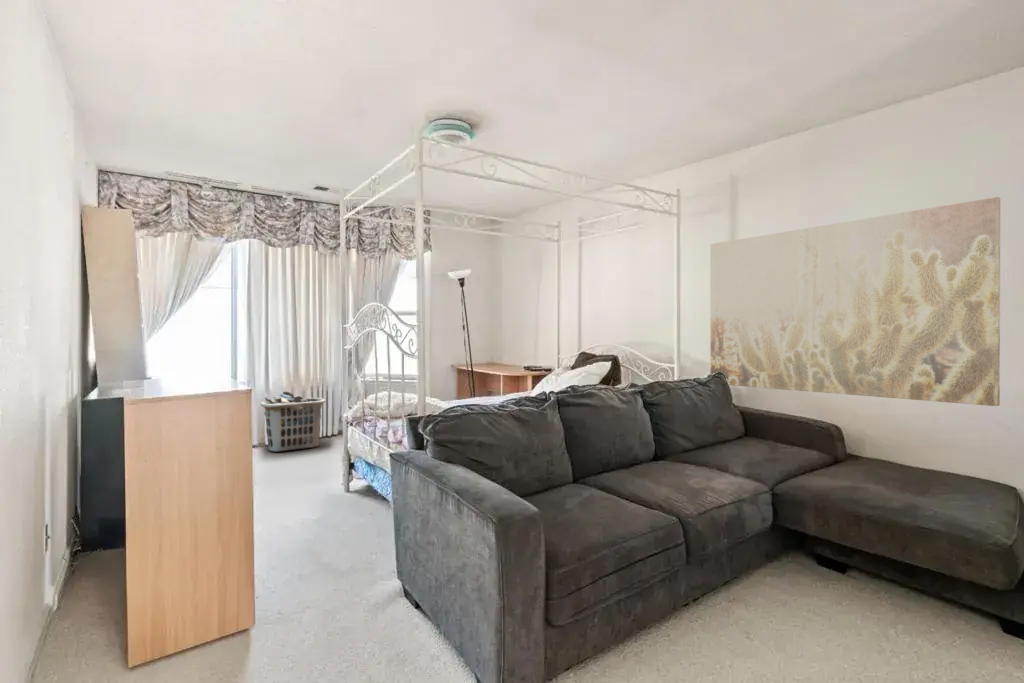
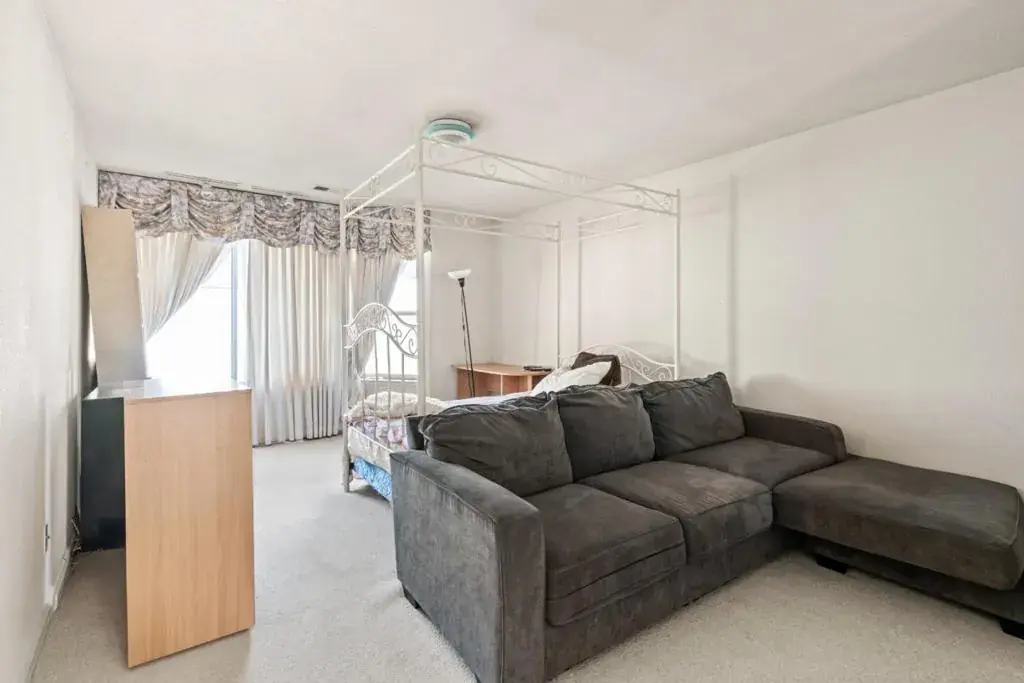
- clothes hamper [260,391,326,453]
- wall art [709,196,1001,407]
